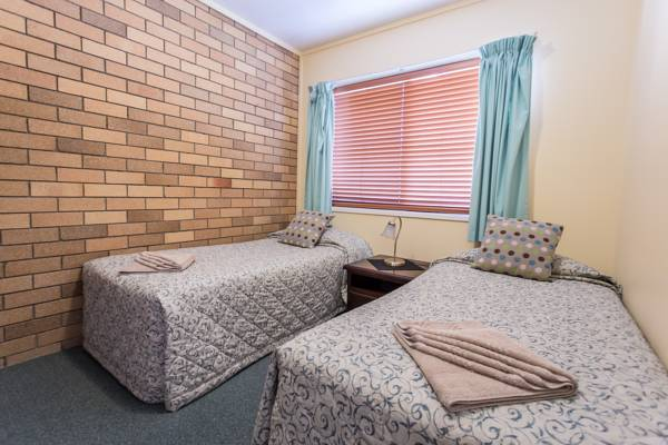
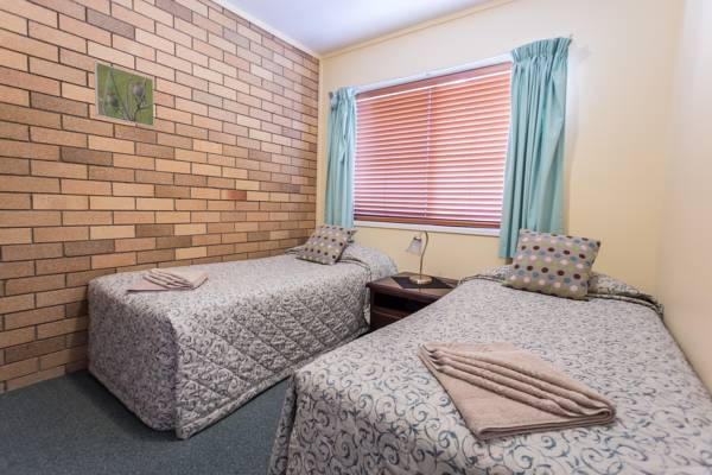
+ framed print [93,61,155,128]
